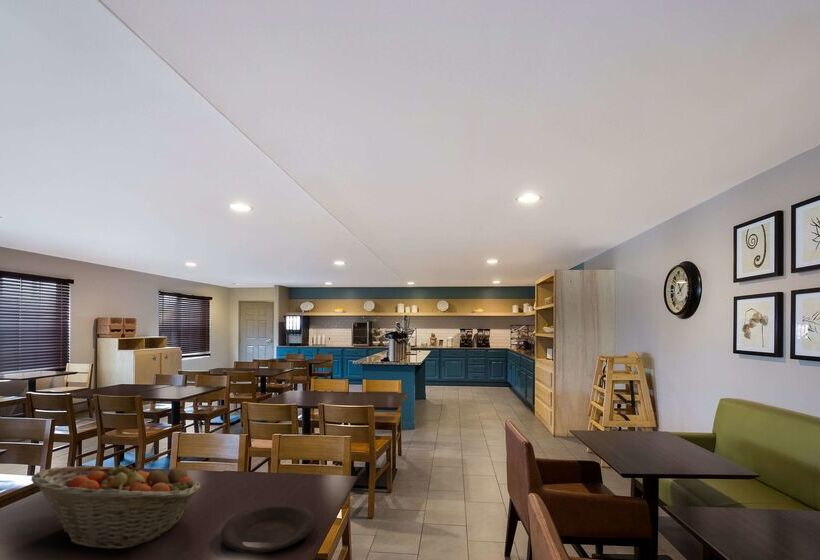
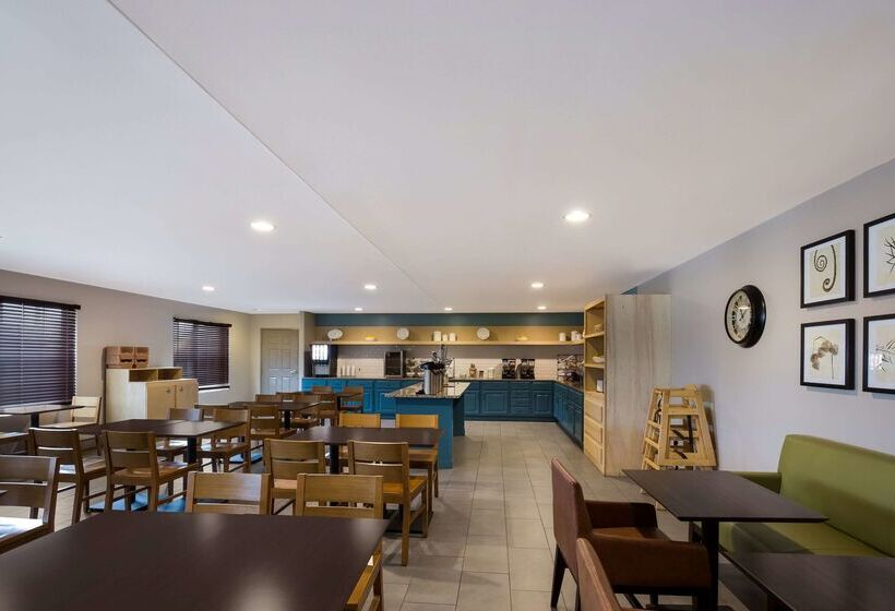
- plate [220,502,317,554]
- fruit basket [30,460,202,549]
